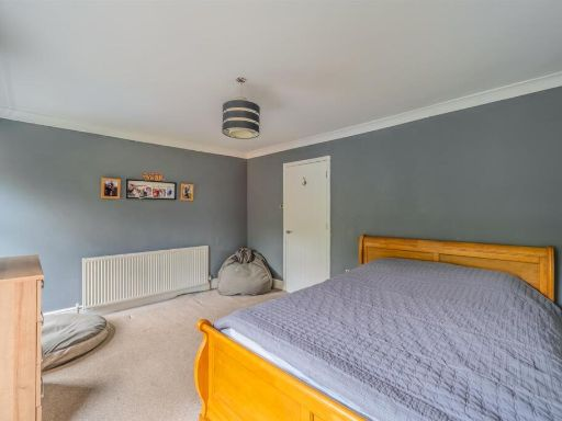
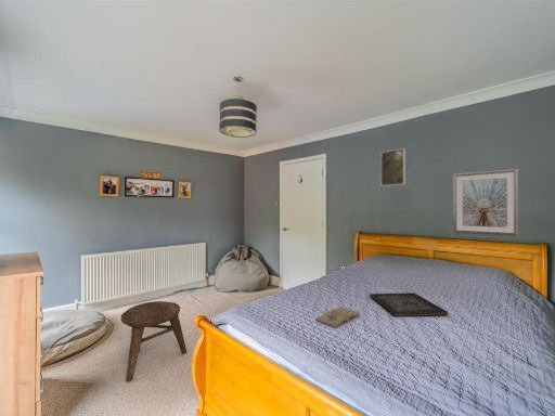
+ diary [315,306,361,329]
+ picture frame [452,168,519,237]
+ tray [369,291,450,317]
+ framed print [379,147,406,187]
+ stool [120,300,188,382]
